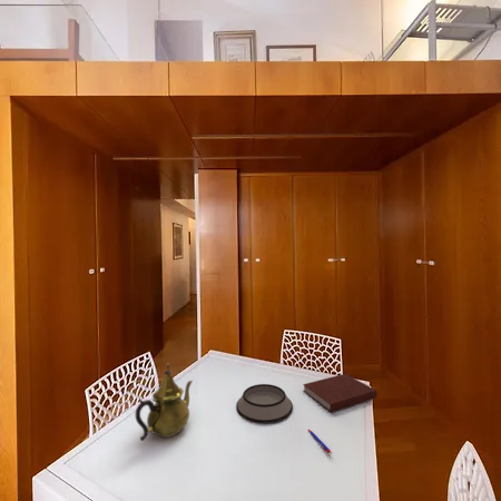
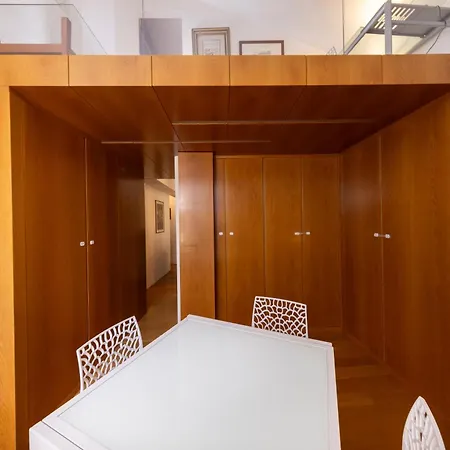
- teapot [135,363,194,442]
- pen [307,429,333,454]
- bowl [235,383,294,424]
- notebook [302,373,379,413]
